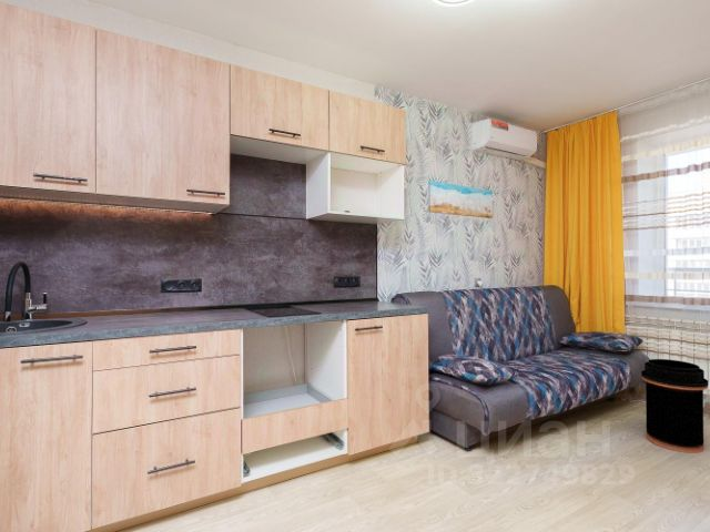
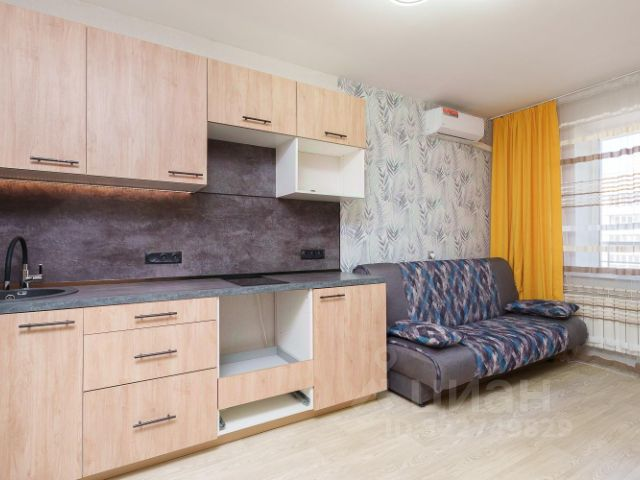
- wall art [427,180,494,219]
- trash can [640,358,710,454]
